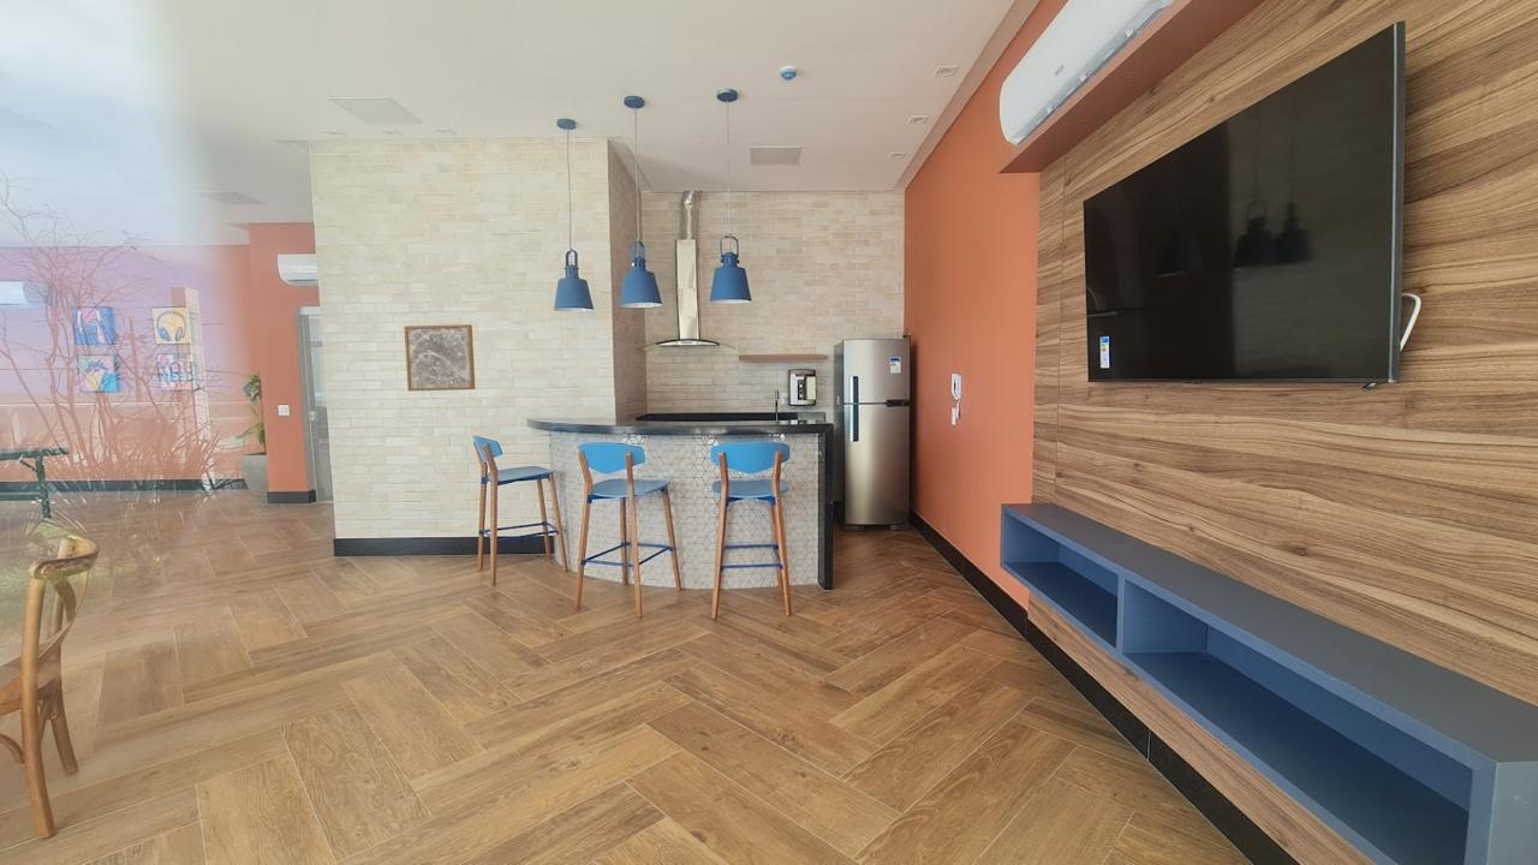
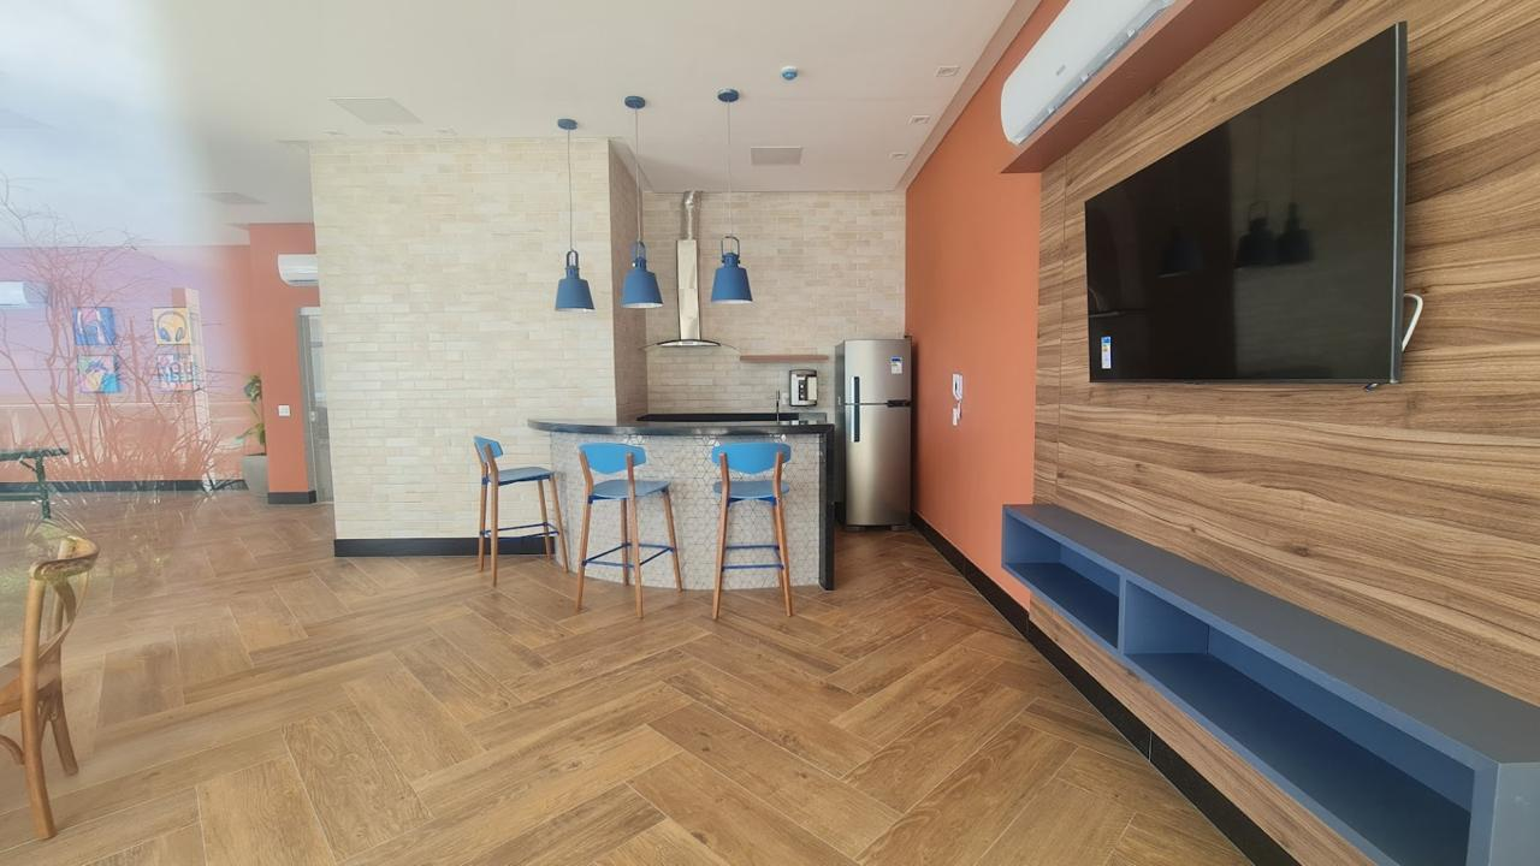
- wall art [404,323,477,392]
